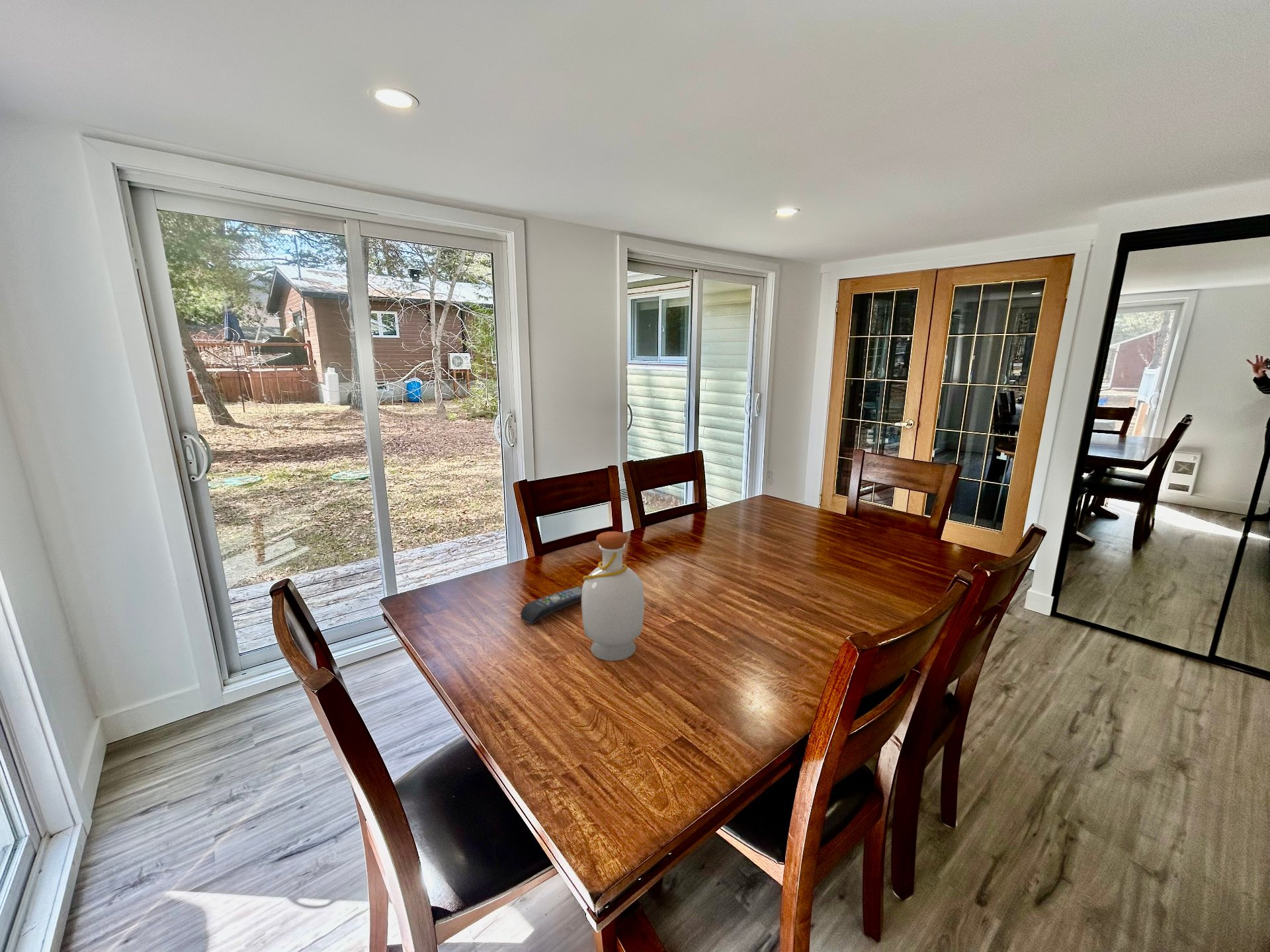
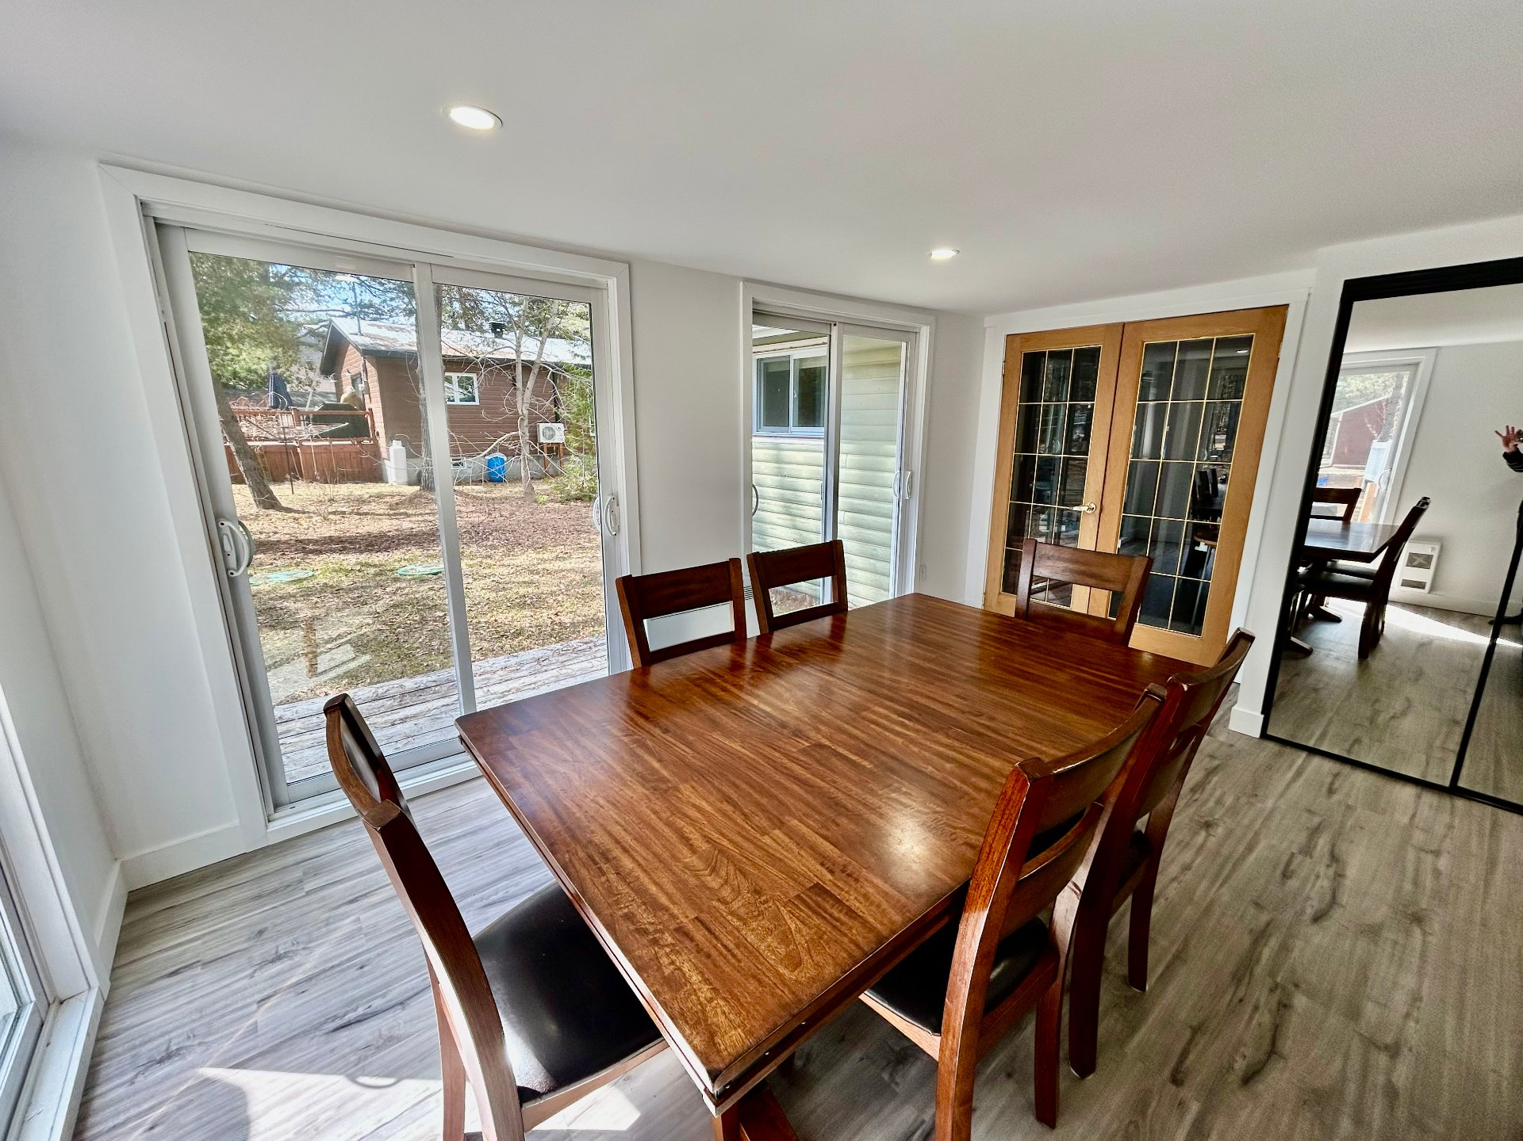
- bottle [581,531,645,661]
- remote control [520,585,583,625]
